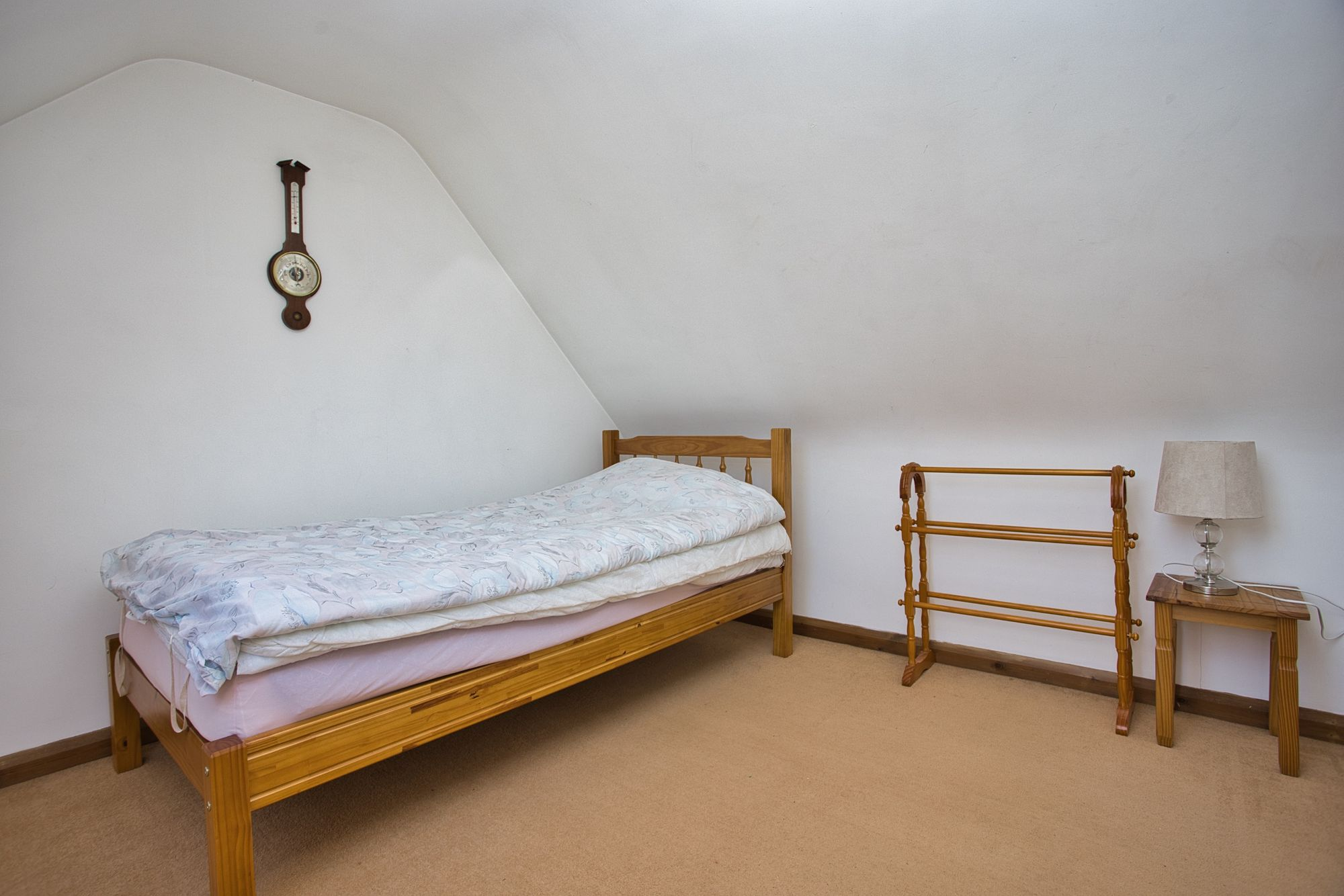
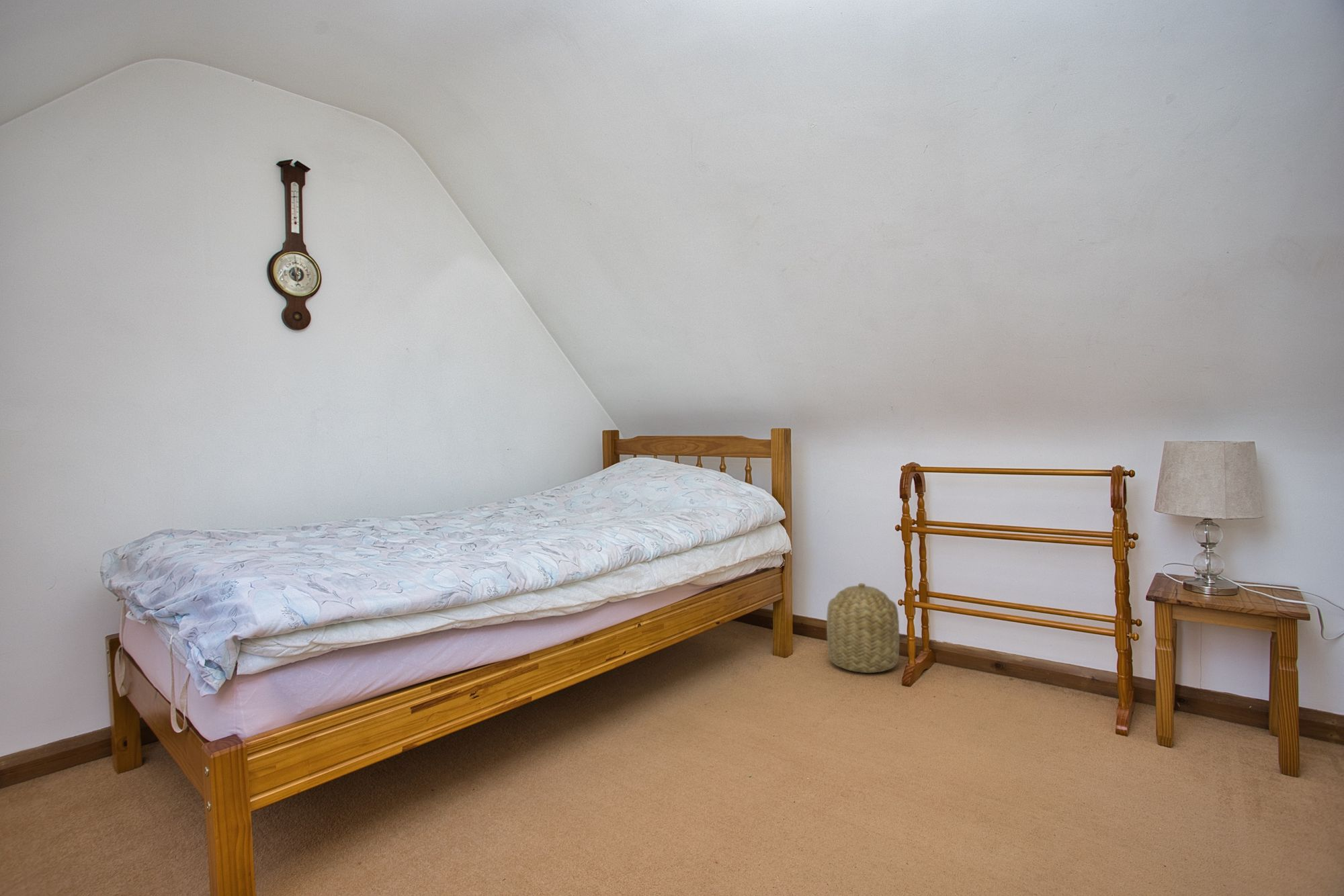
+ basket [826,582,900,674]
